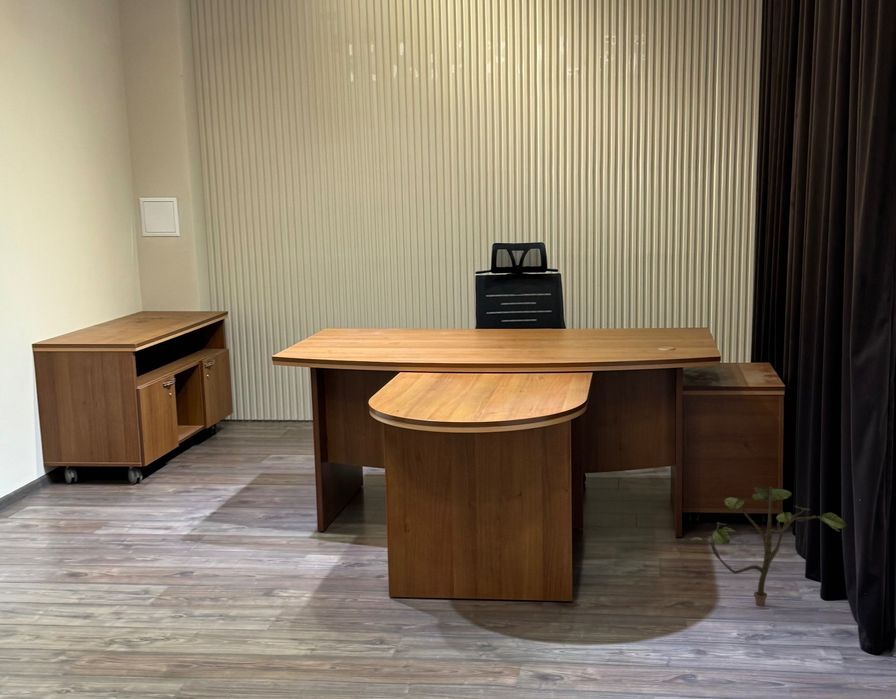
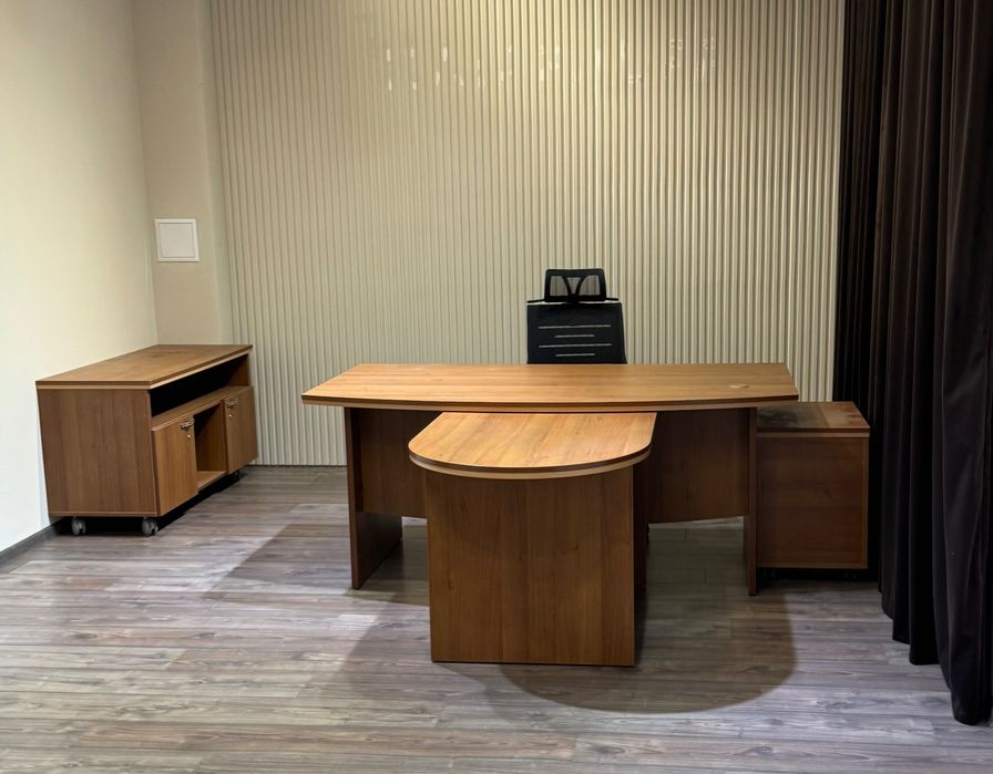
- potted plant [690,486,848,608]
